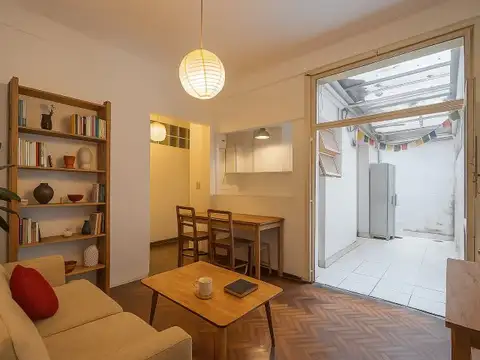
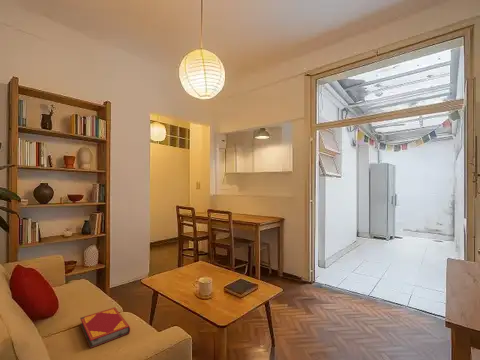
+ hardback book [79,307,131,349]
